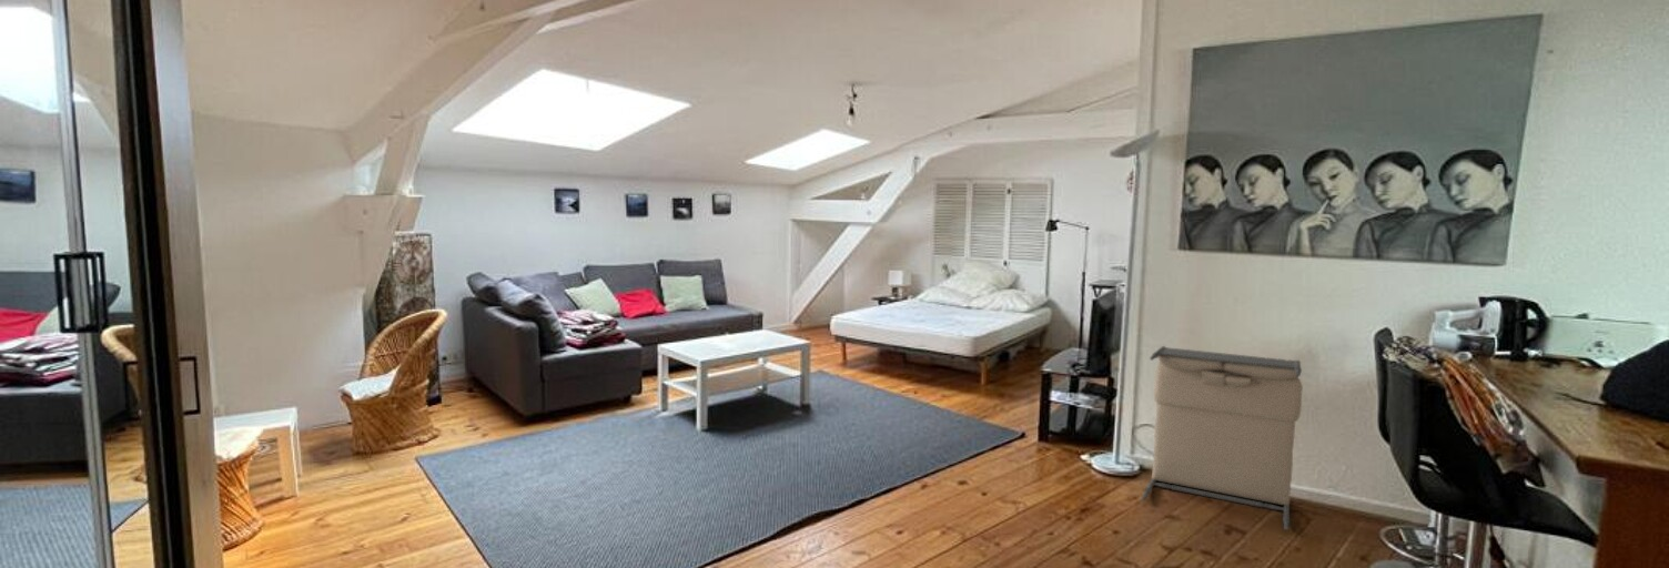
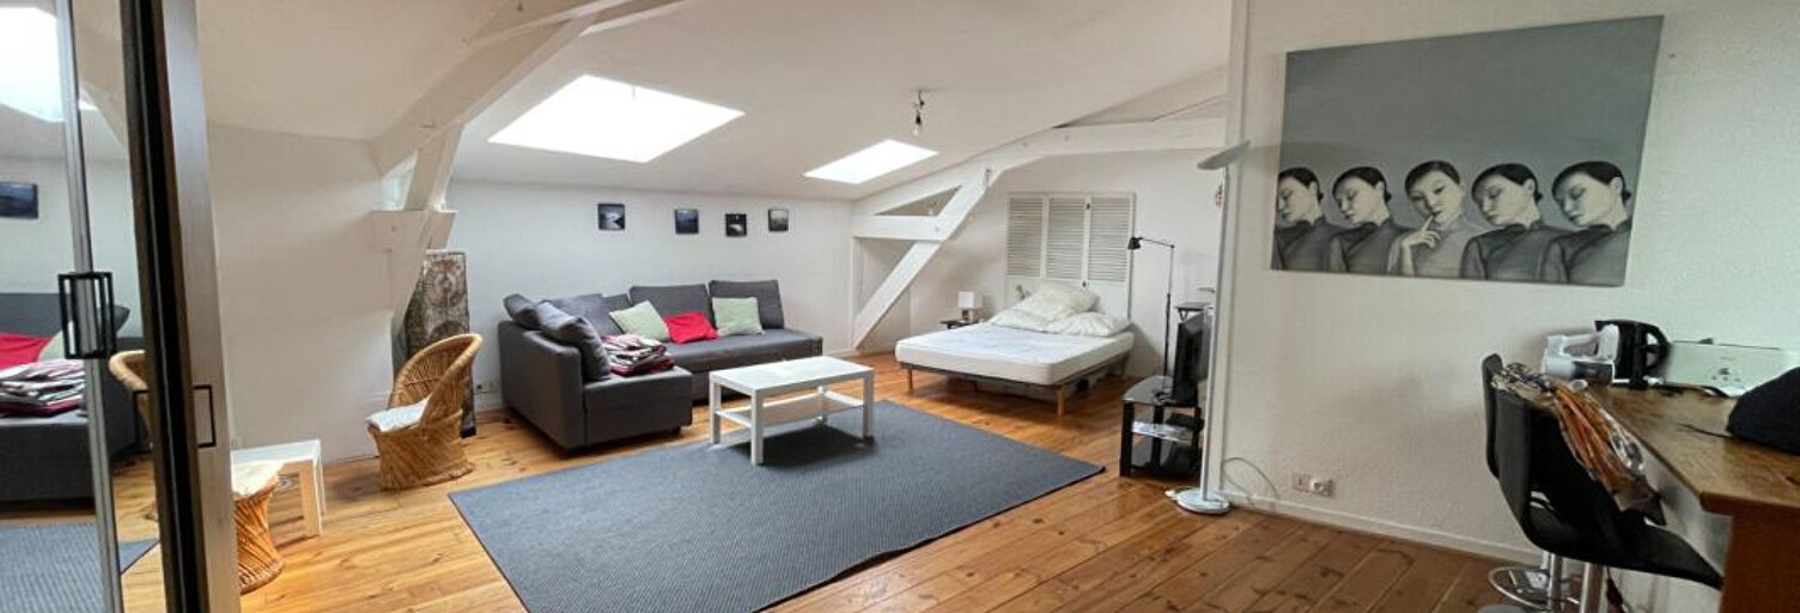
- laundry hamper [1141,345,1304,531]
